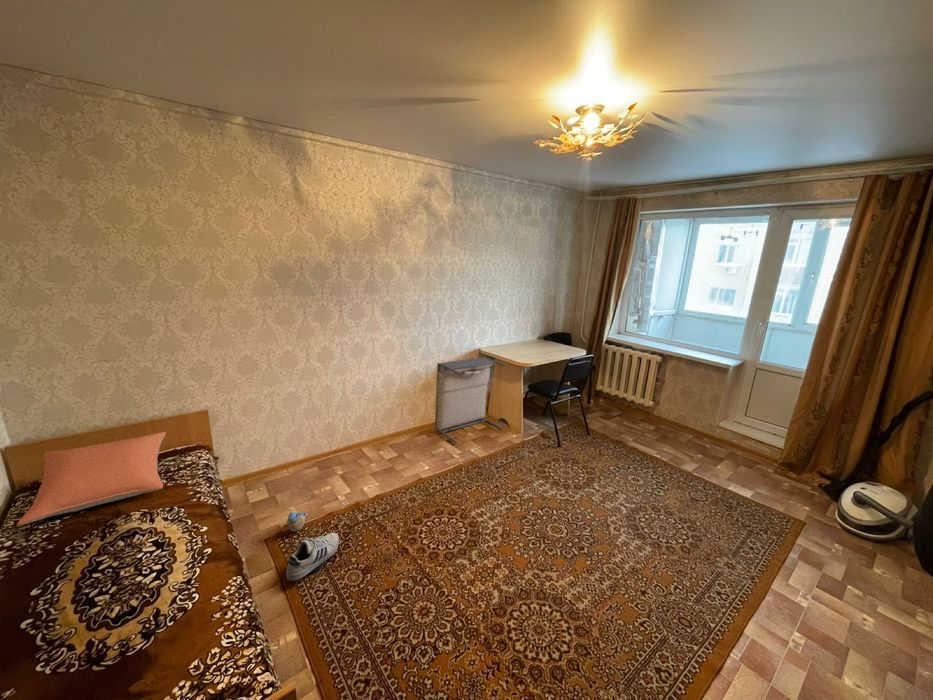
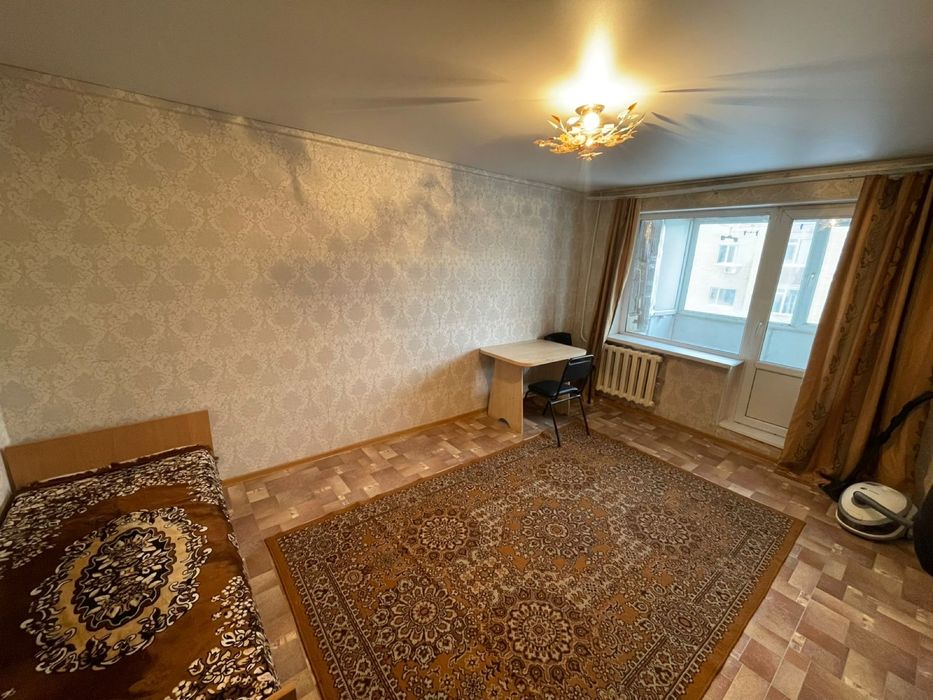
- plush toy [286,511,308,532]
- pillow [16,431,167,526]
- laundry hamper [434,356,509,444]
- shoe [285,532,340,582]
